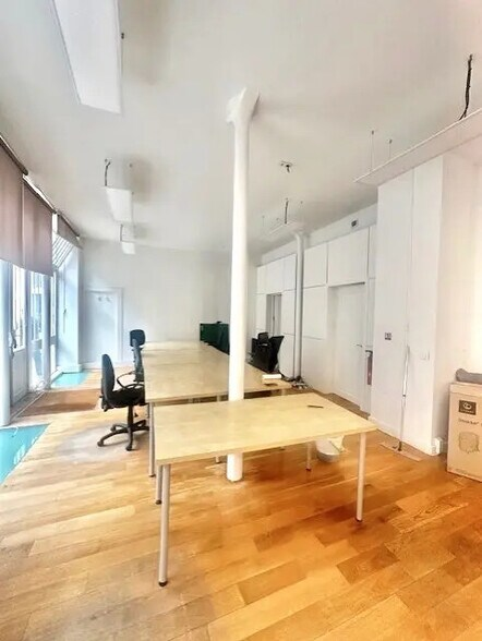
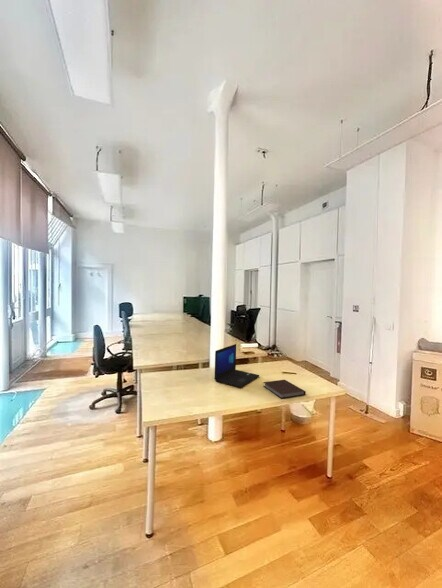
+ laptop [213,343,260,388]
+ notebook [262,379,307,400]
